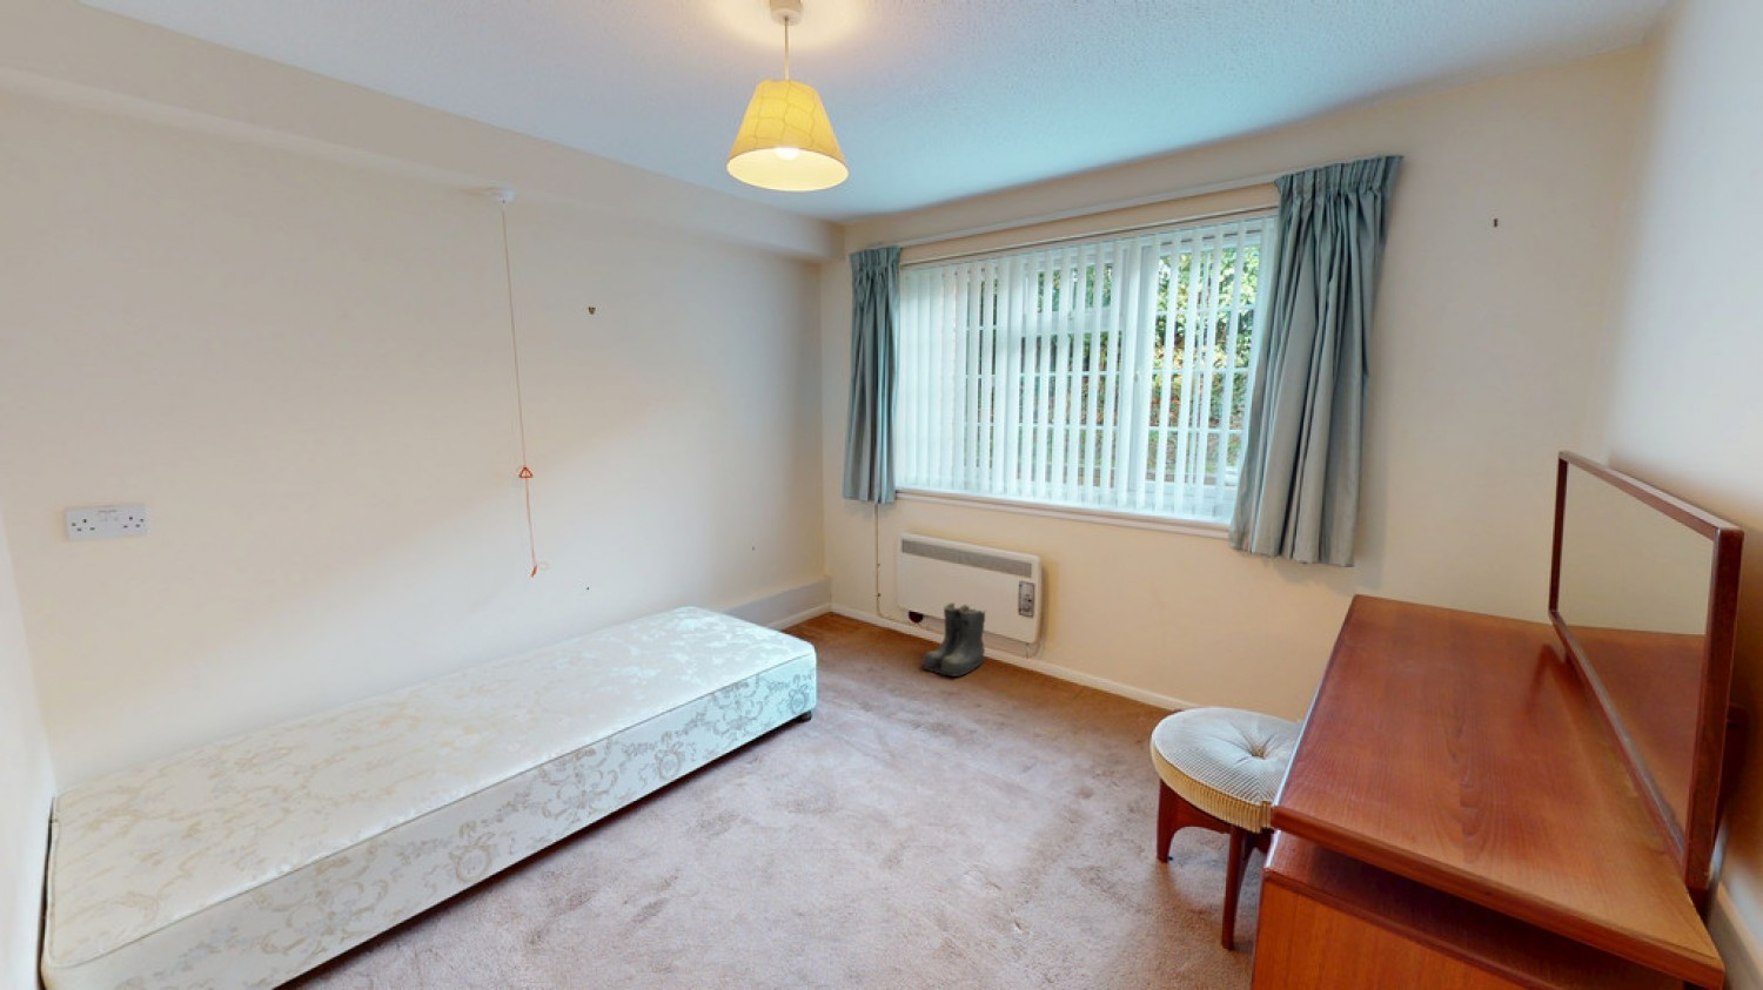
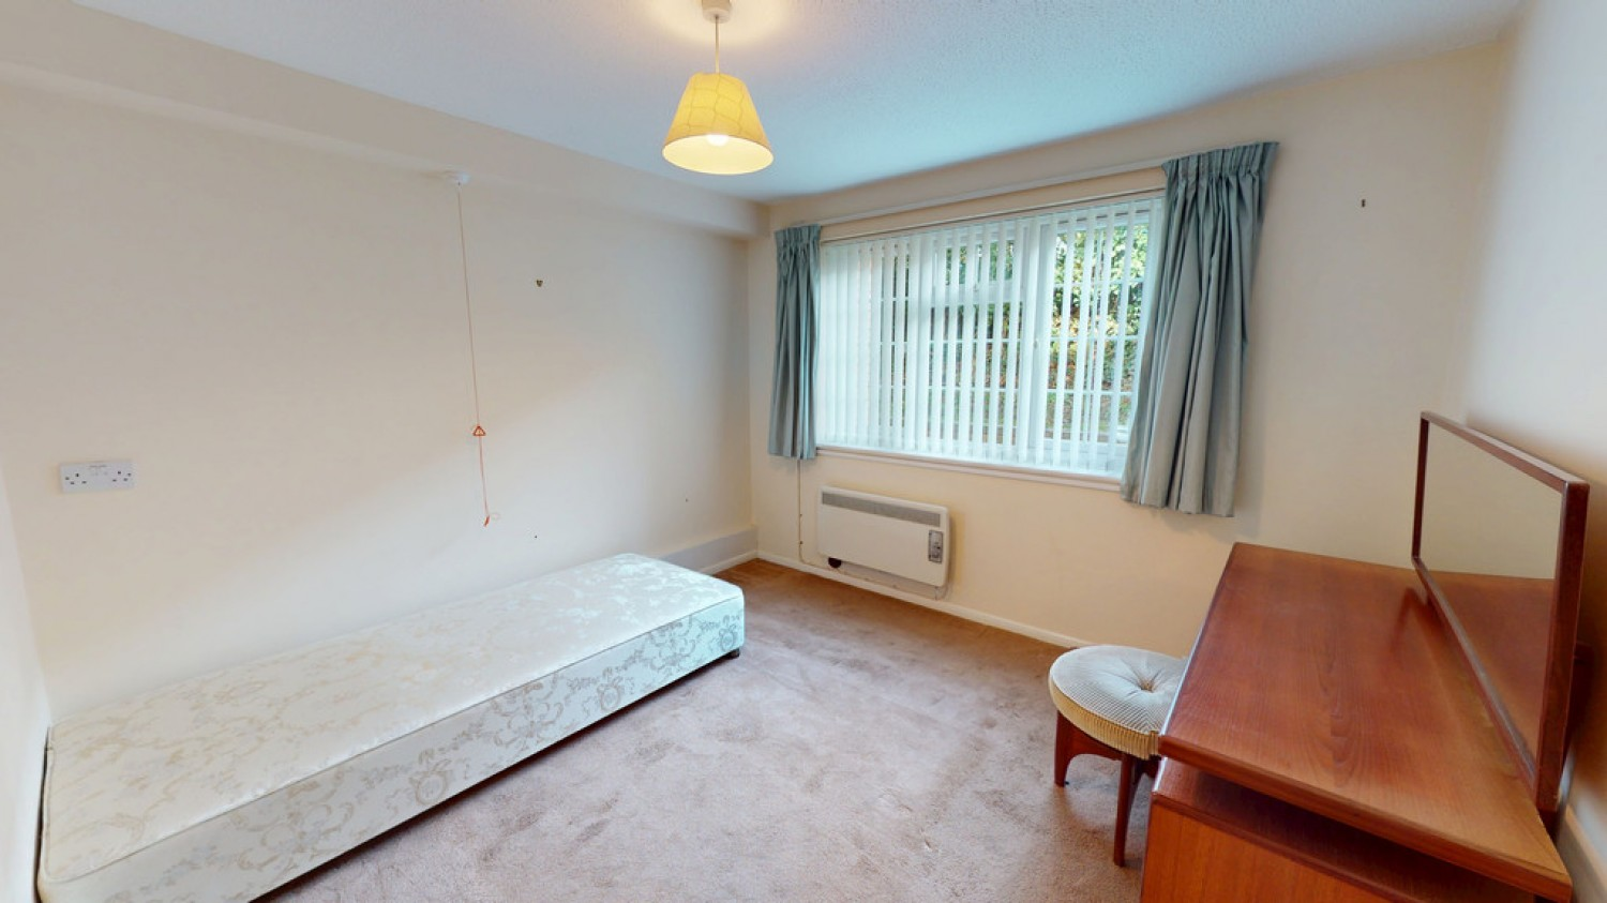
- boots [920,602,987,678]
